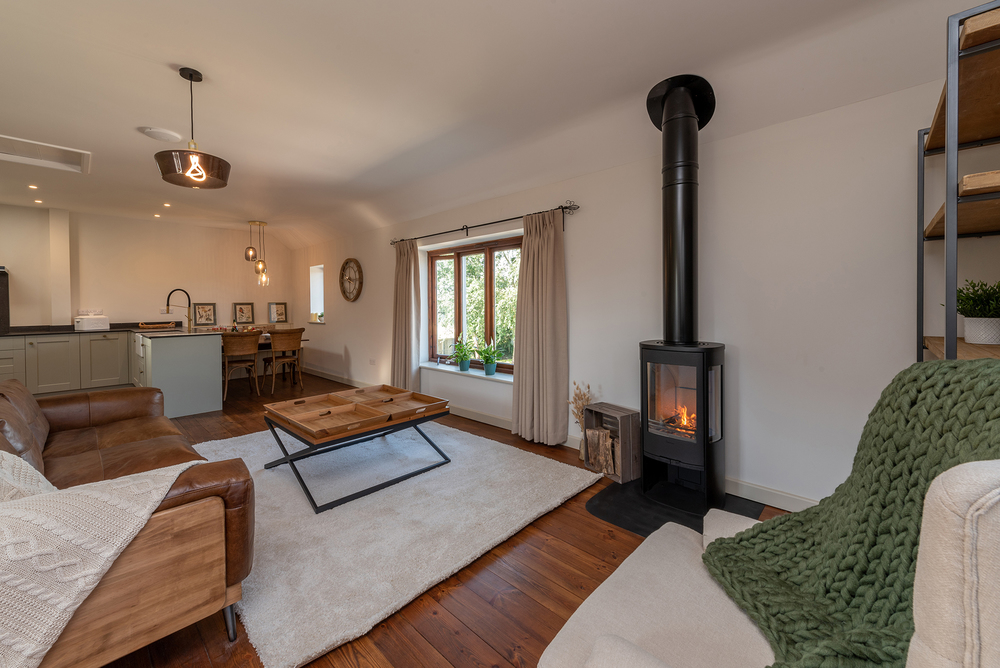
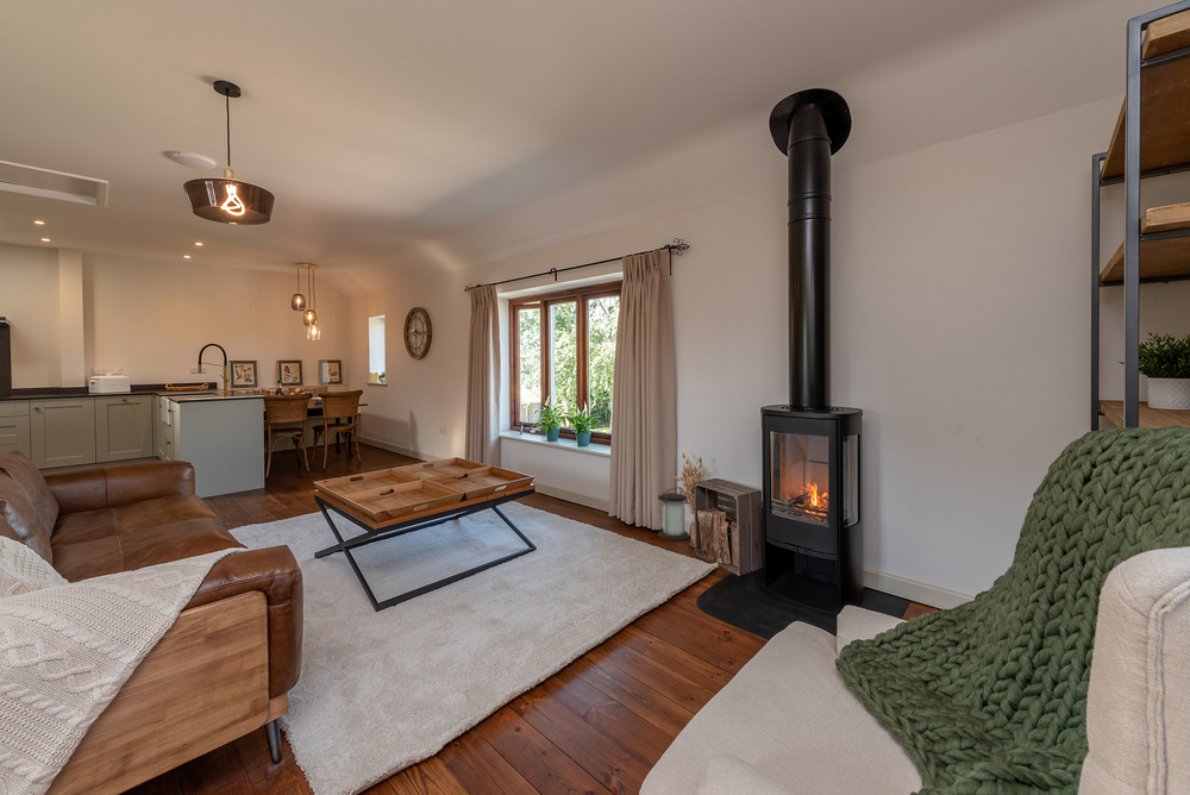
+ lantern [657,486,690,542]
